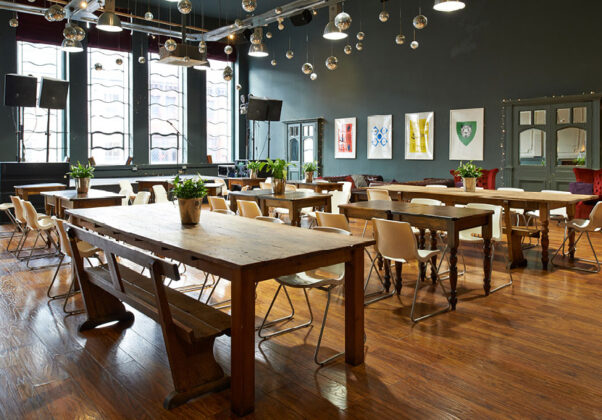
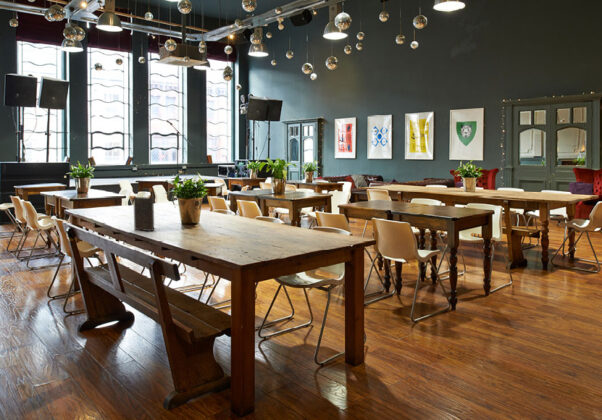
+ book [132,196,155,232]
